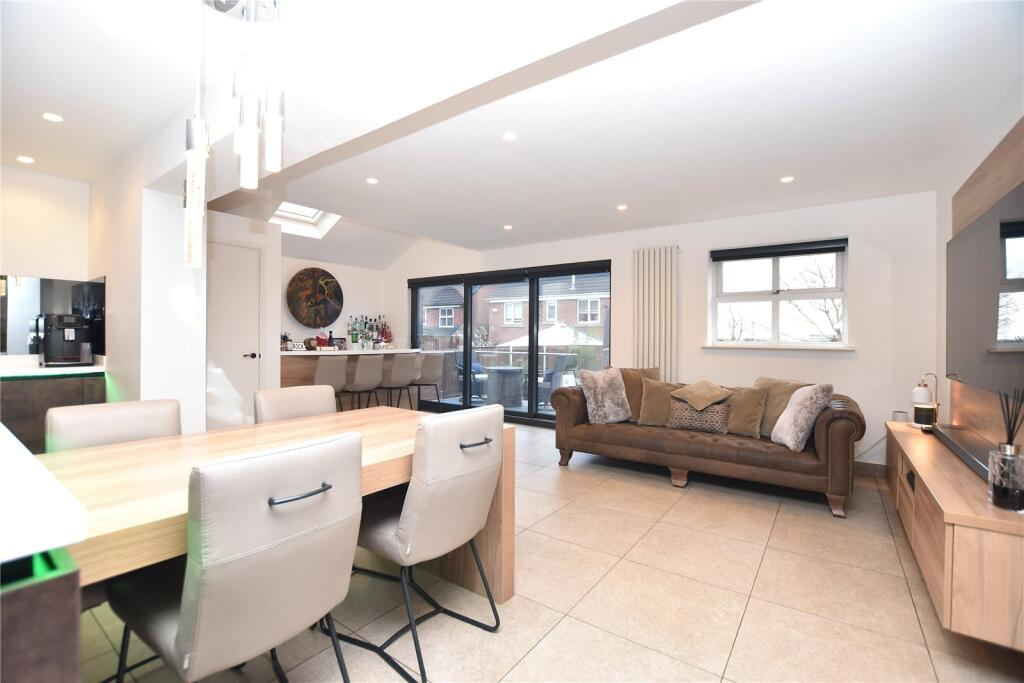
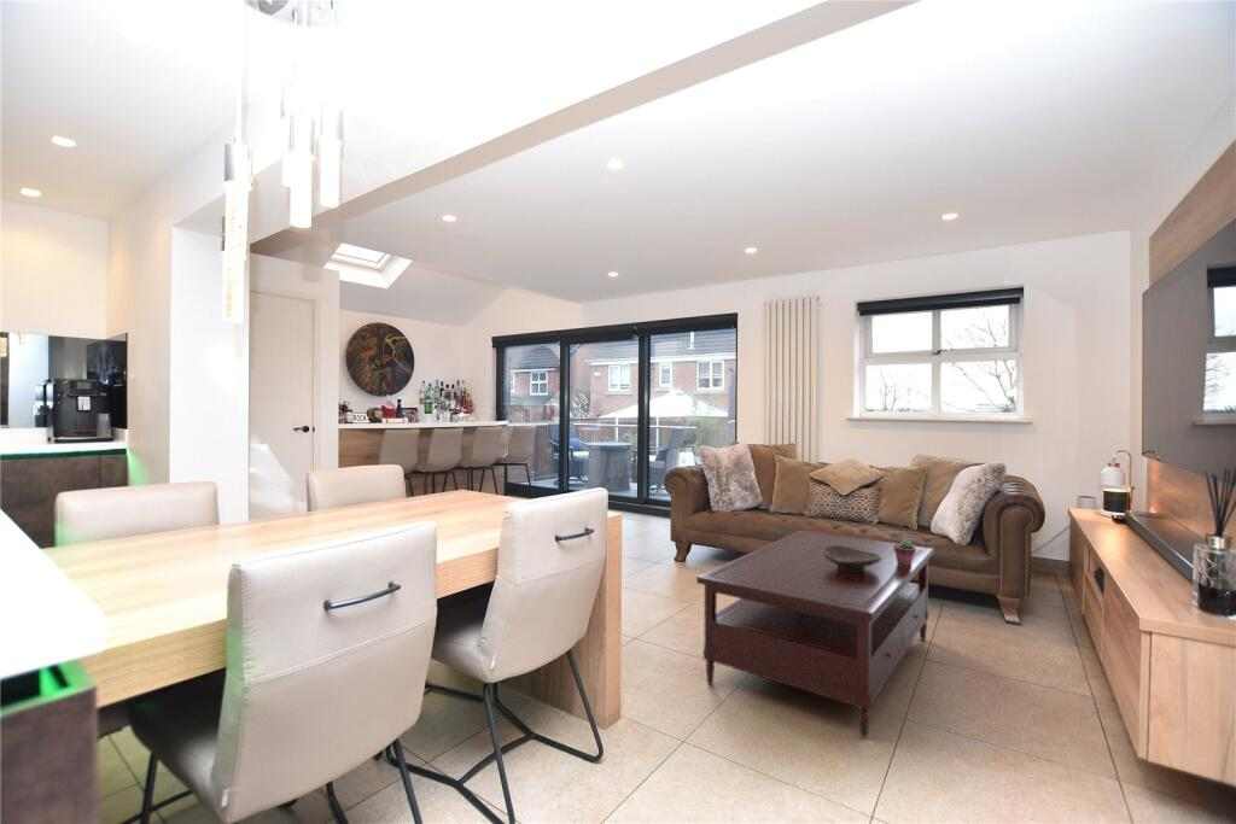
+ coffee table [695,530,934,738]
+ potted succulent [893,538,916,567]
+ decorative bowl [823,545,881,572]
